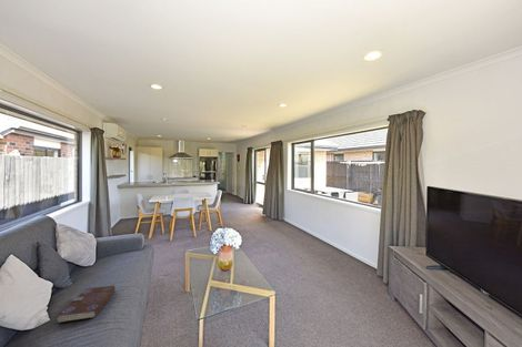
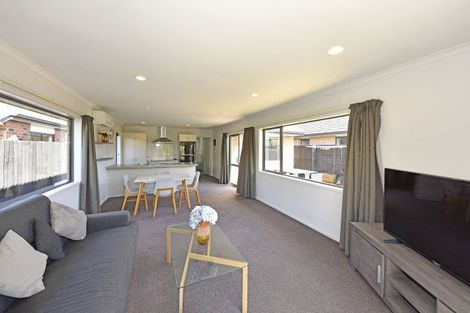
- book [56,285,117,324]
